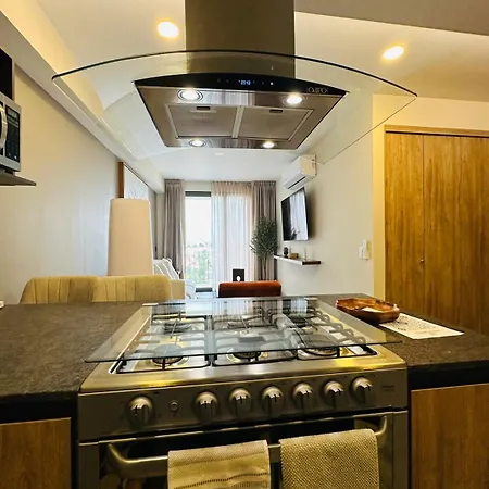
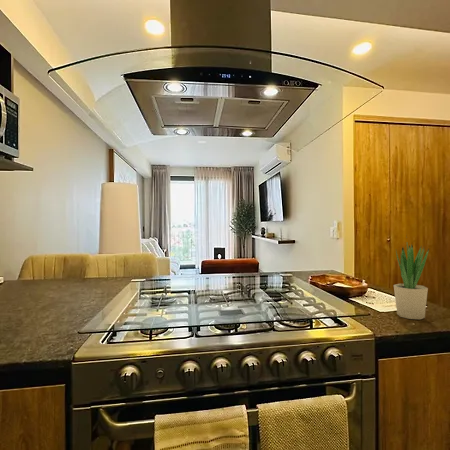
+ potted plant [393,233,430,320]
